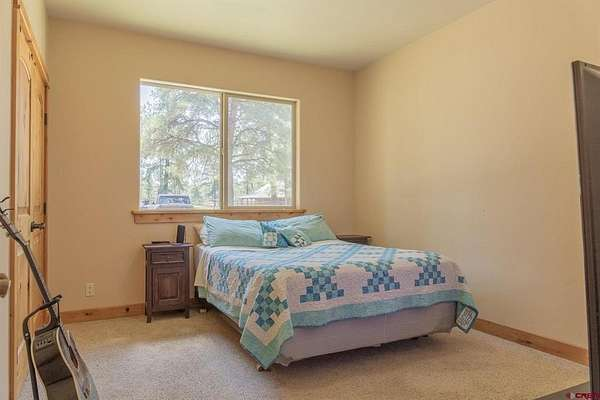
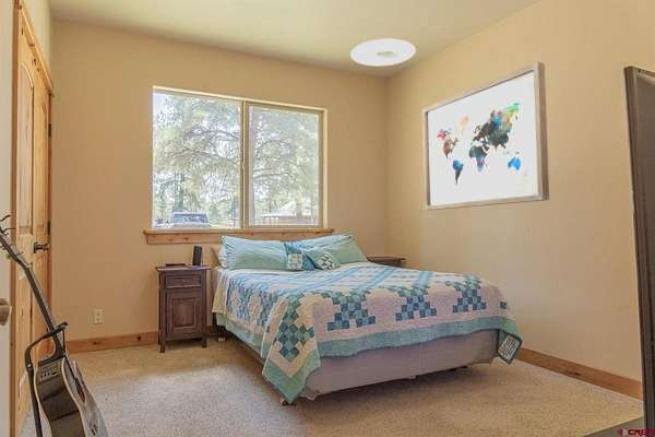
+ ceiling light [349,38,417,67]
+ wall art [421,61,550,211]
